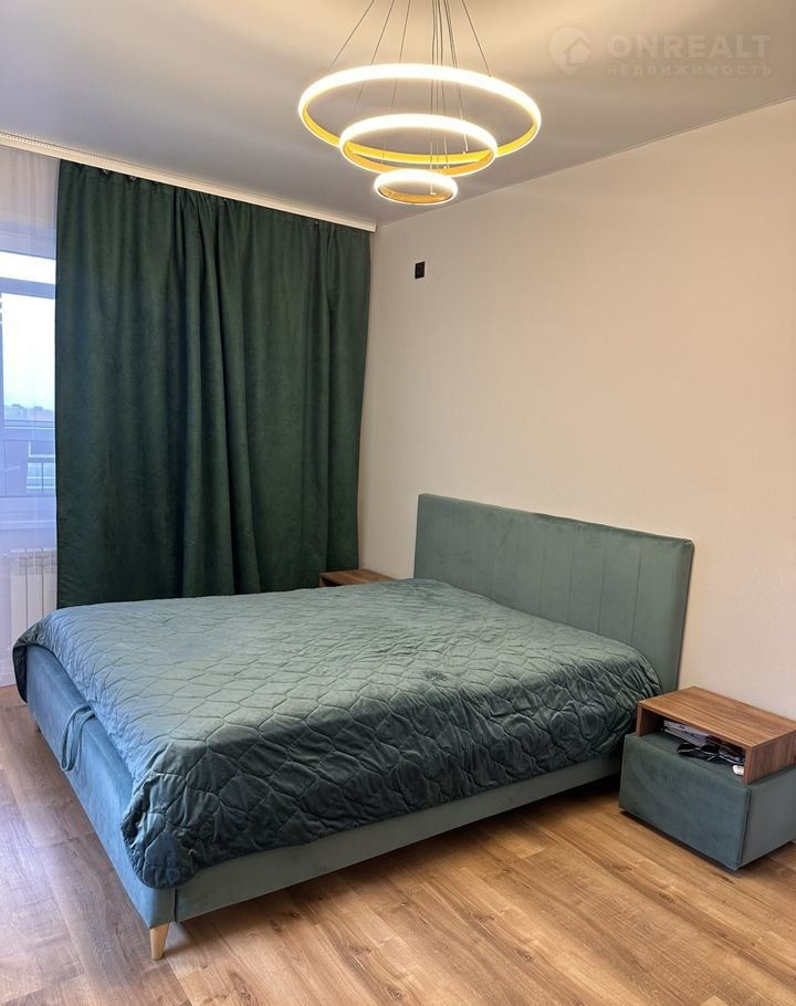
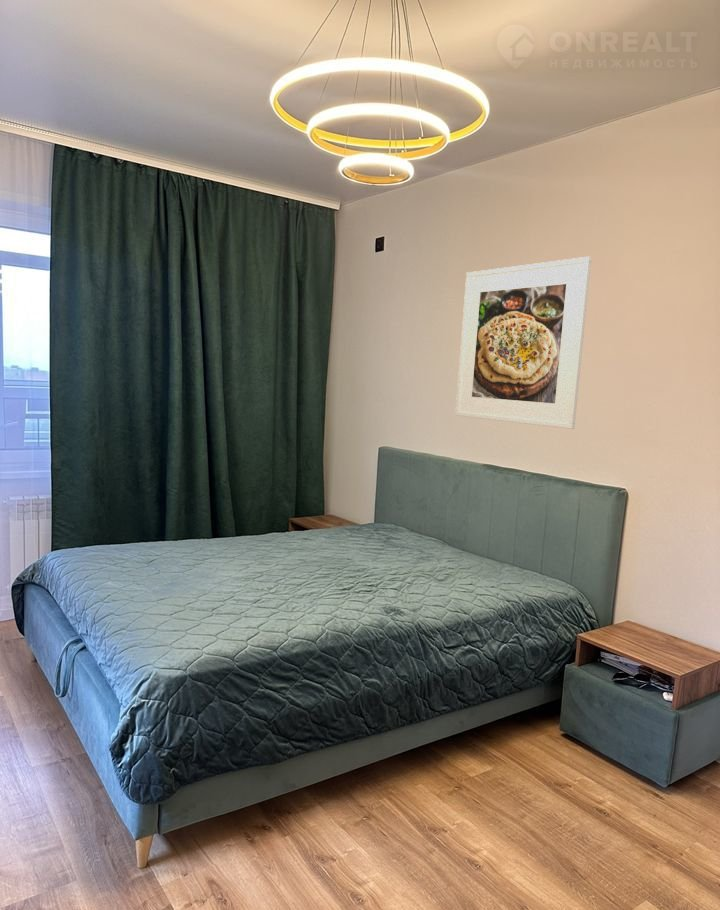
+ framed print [454,256,592,430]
